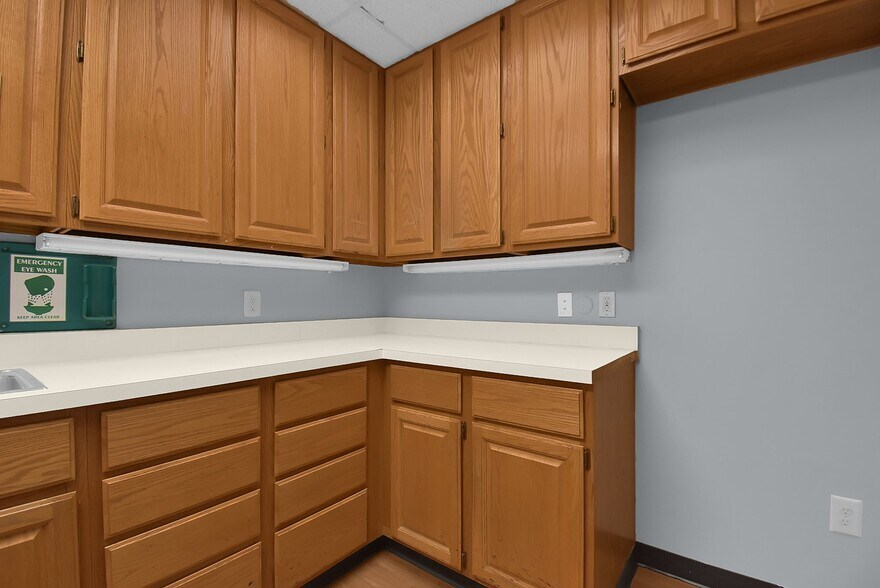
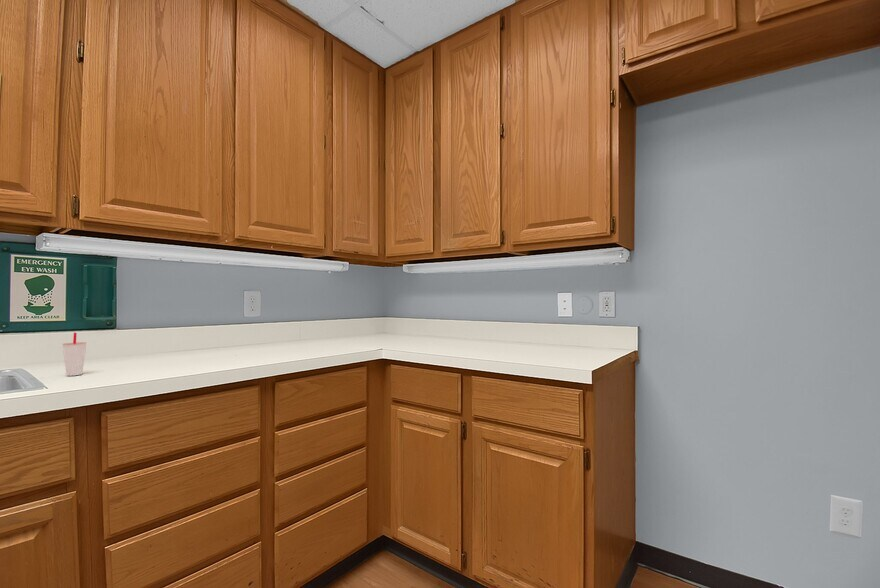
+ cup [62,332,87,377]
